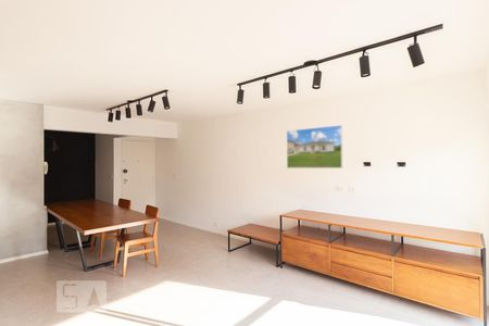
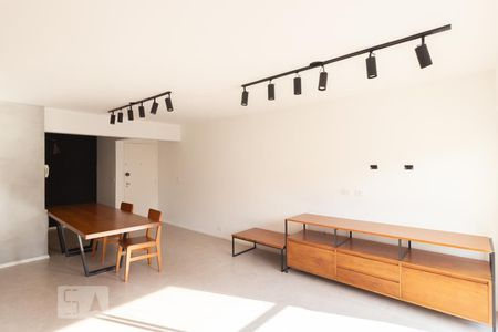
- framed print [286,124,343,170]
